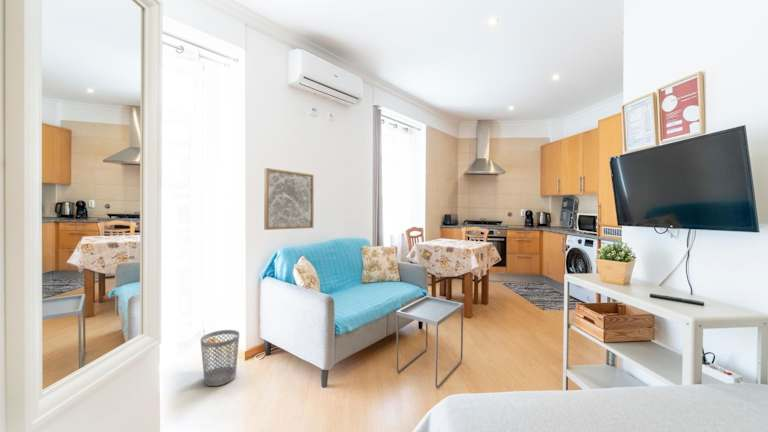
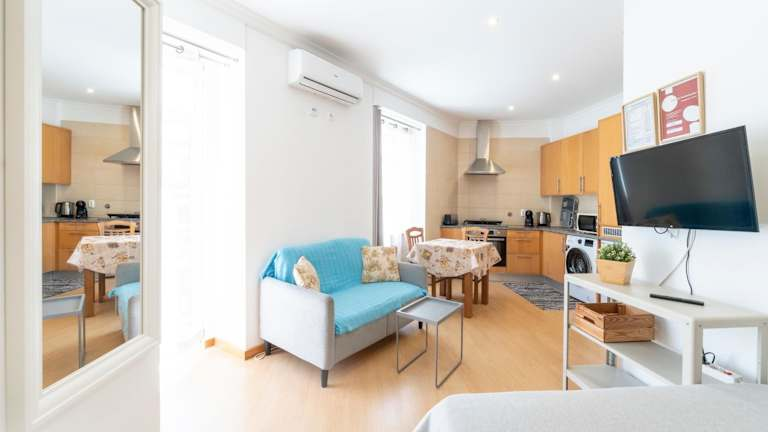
- wastebasket [200,329,240,387]
- wall art [263,167,315,231]
